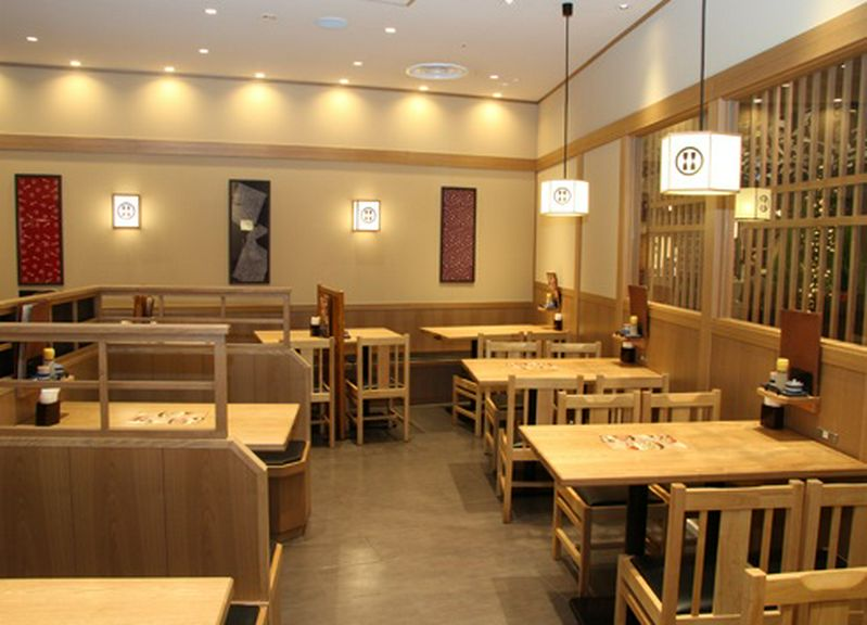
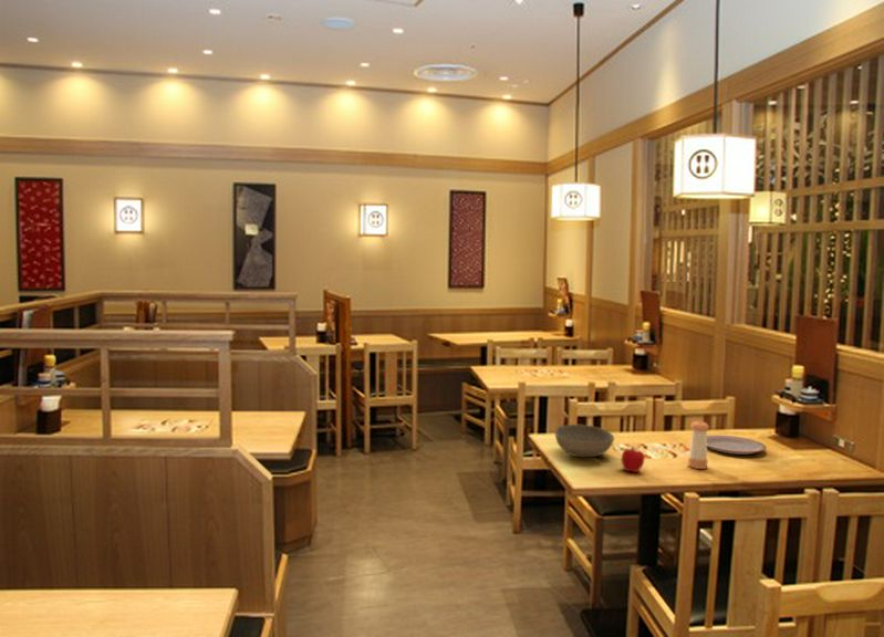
+ pepper shaker [687,419,710,470]
+ fruit [621,446,646,473]
+ bowl [554,424,615,458]
+ plate [706,435,768,456]
